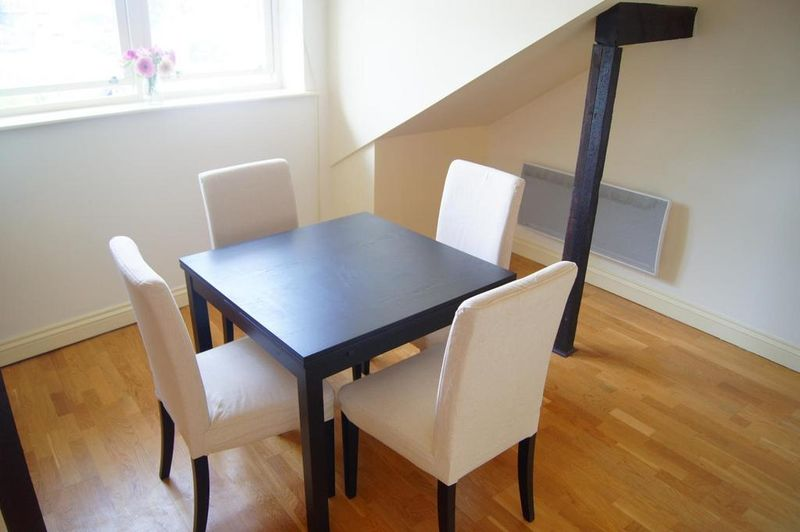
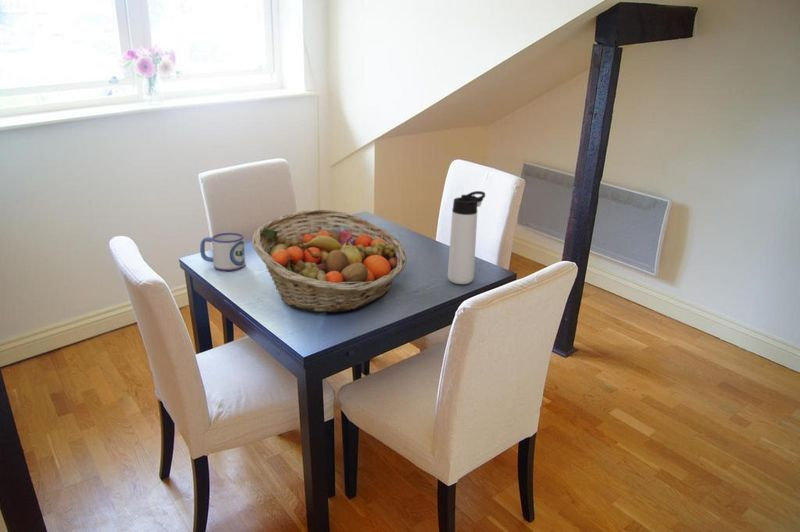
+ fruit basket [251,208,408,314]
+ mug [199,232,246,272]
+ thermos bottle [447,190,486,285]
